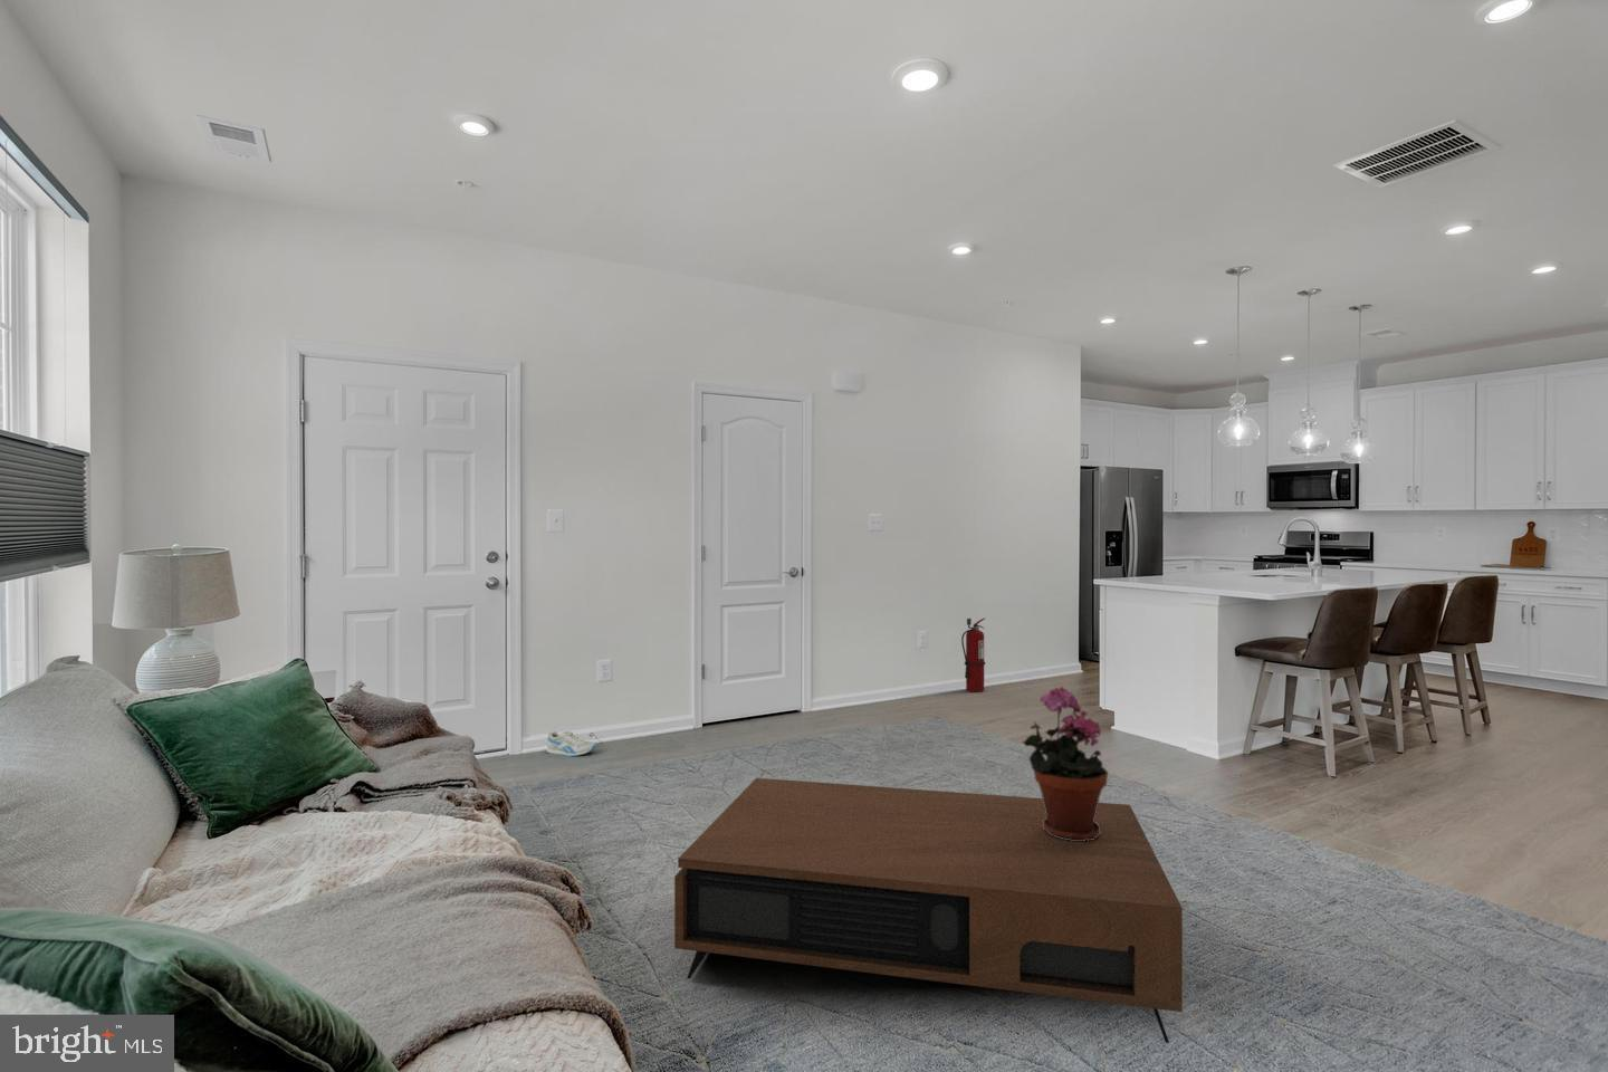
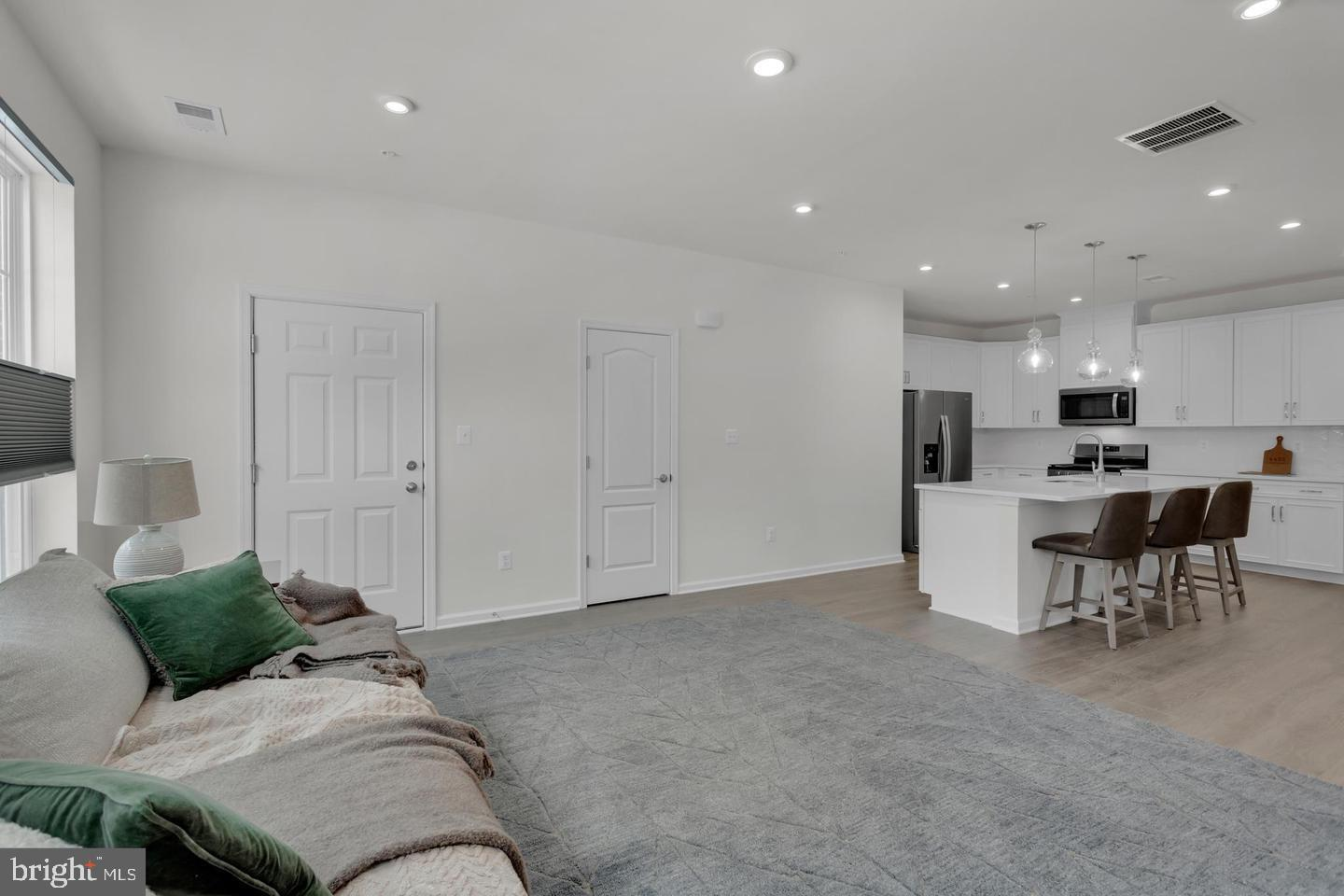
- coffee table [674,778,1183,1044]
- potted plant [1022,686,1109,841]
- fire extinguisher [961,617,986,694]
- sneaker [546,729,597,757]
